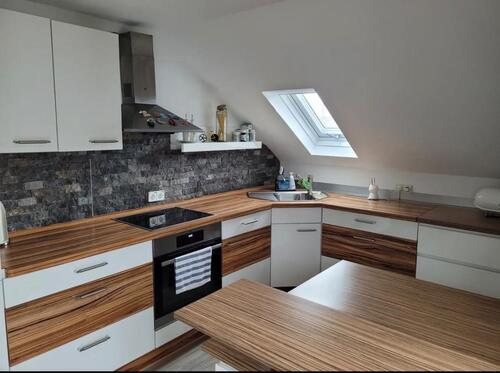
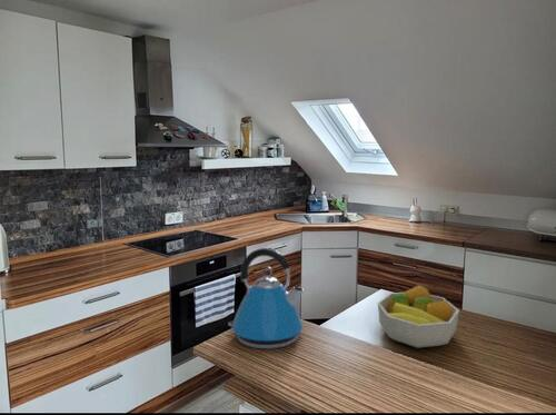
+ fruit bowl [377,285,460,349]
+ kettle [227,247,305,349]
